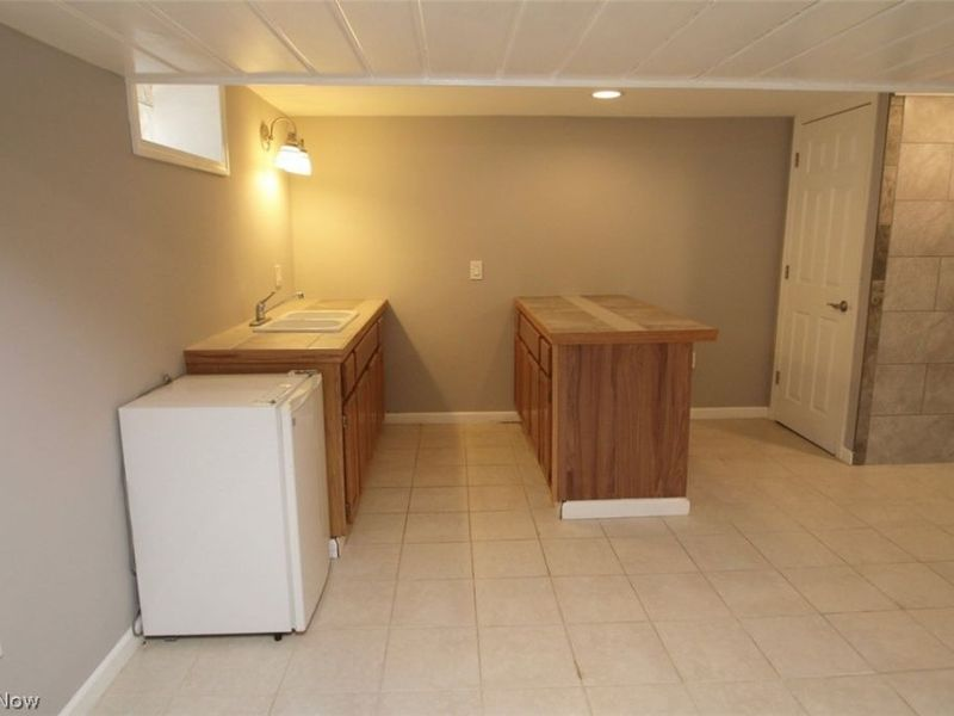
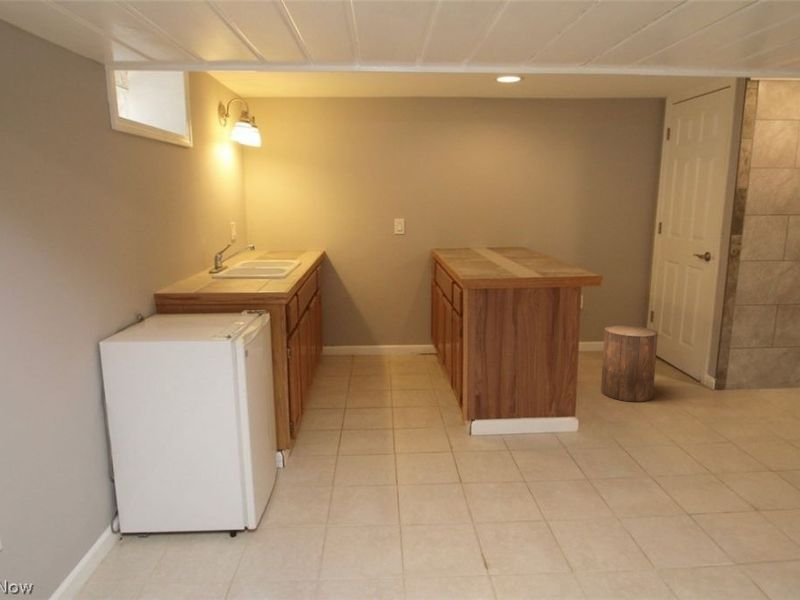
+ stool [600,325,659,403]
